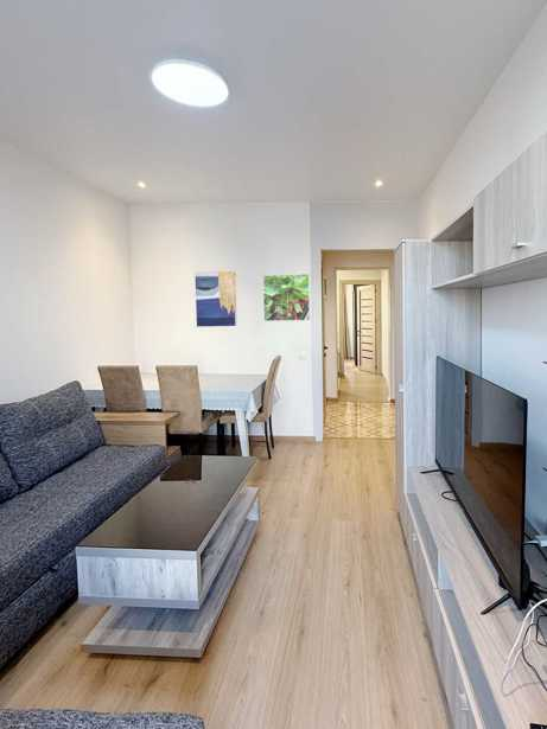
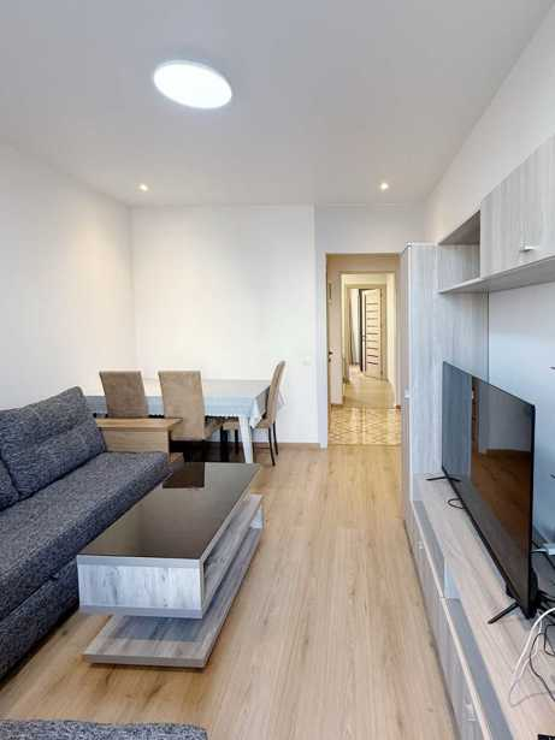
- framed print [262,273,311,322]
- wall art [193,269,238,328]
